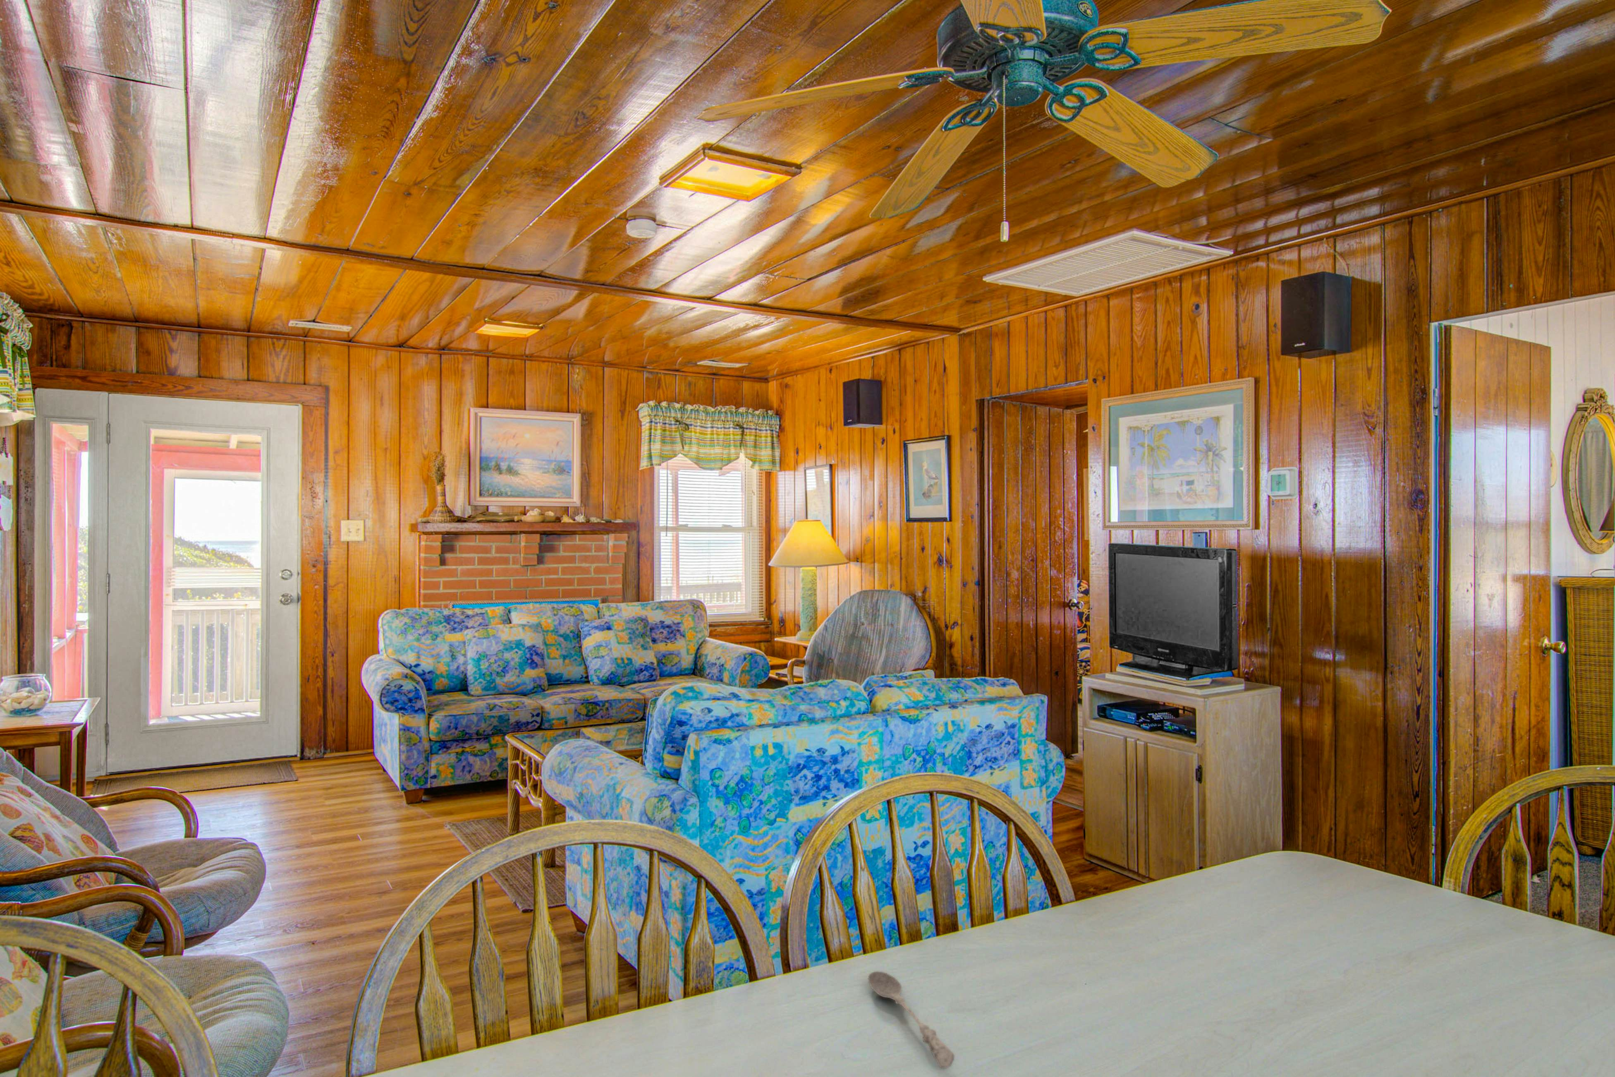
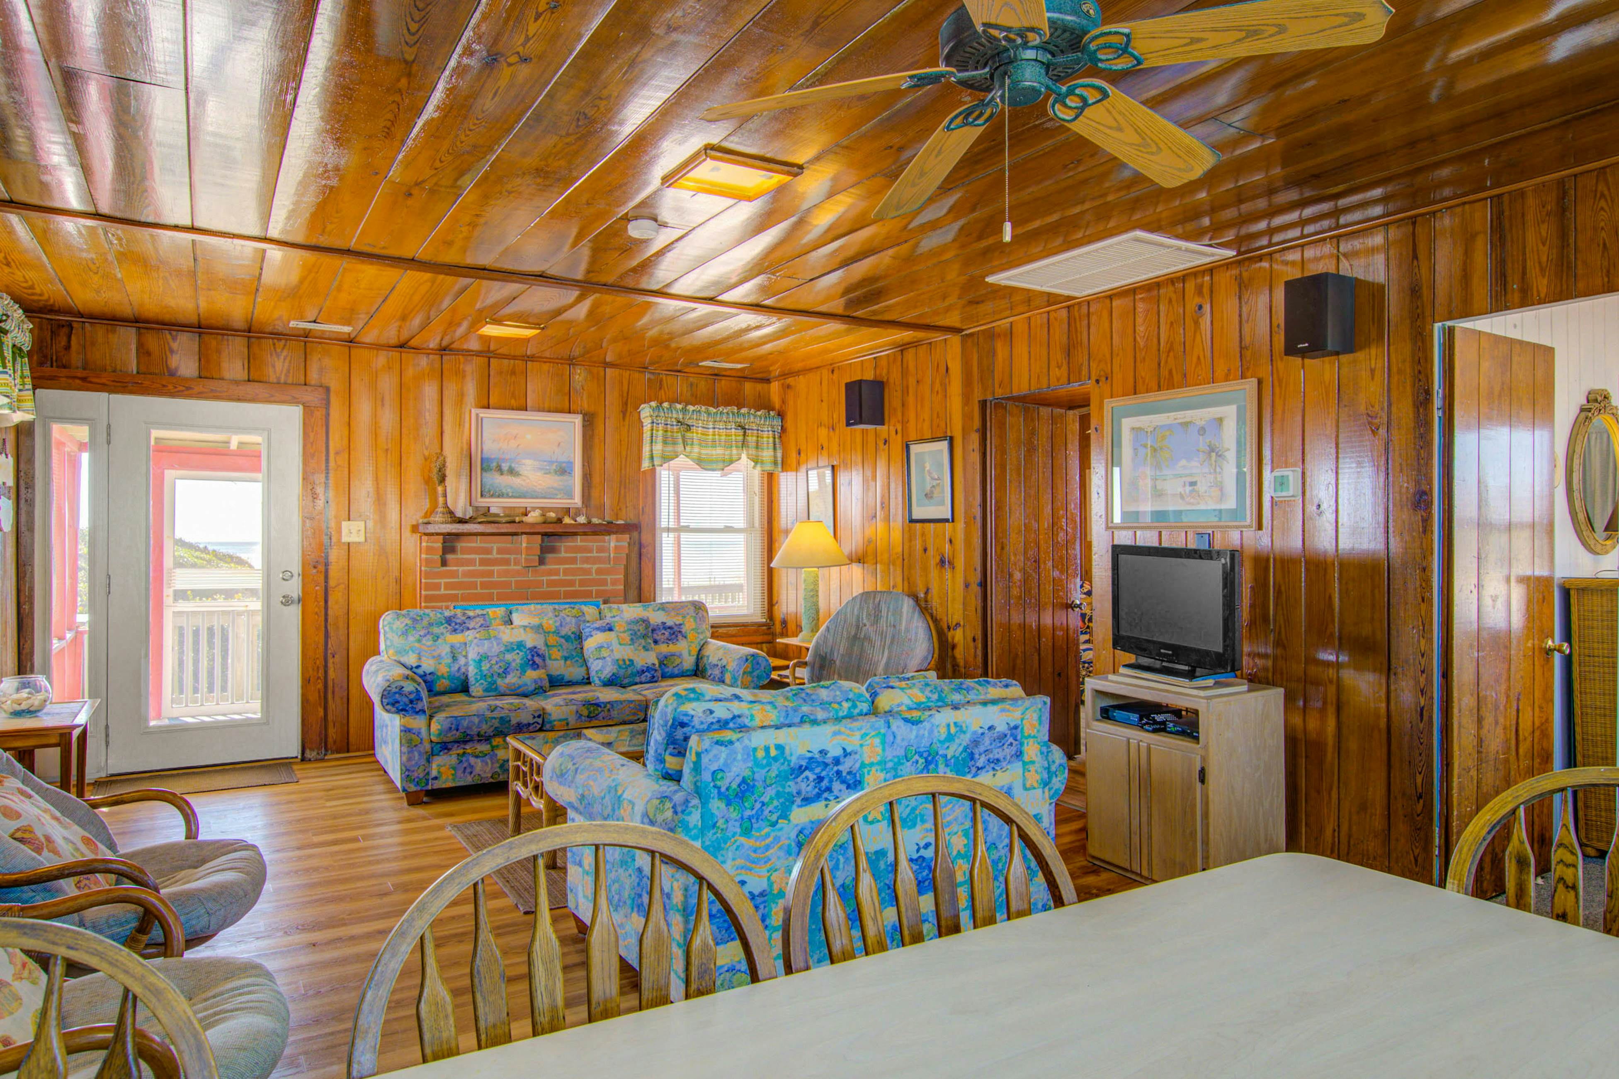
- soupspoon [868,971,954,1069]
